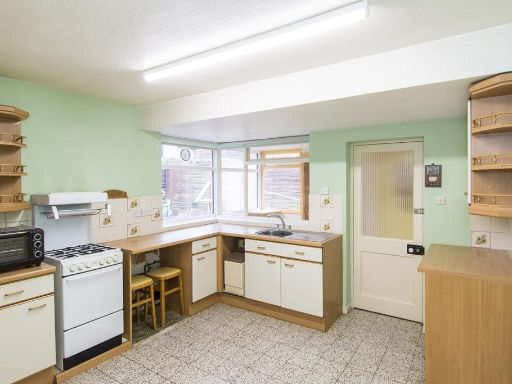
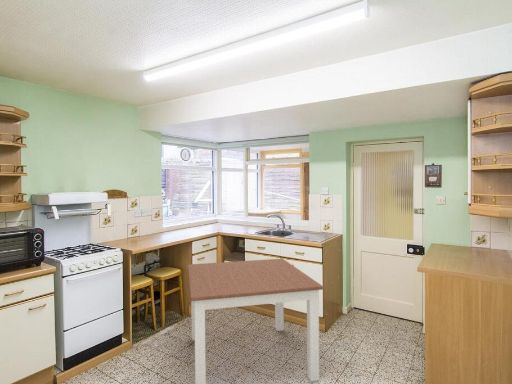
+ dining table [187,258,324,384]
